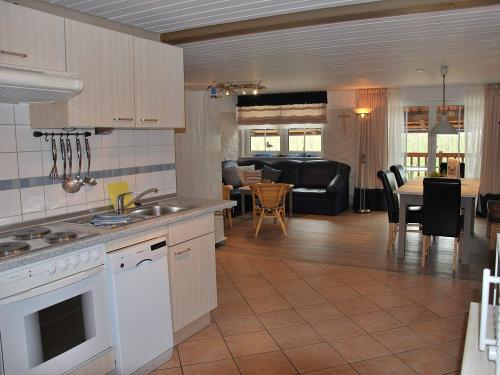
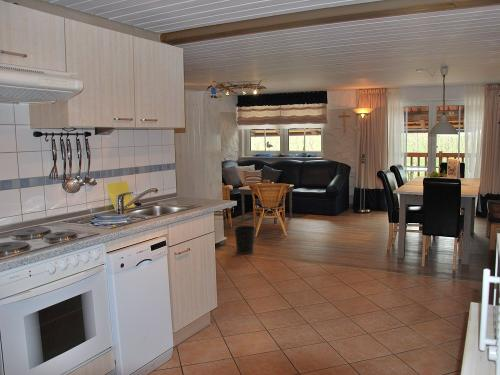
+ wastebasket [233,225,256,255]
